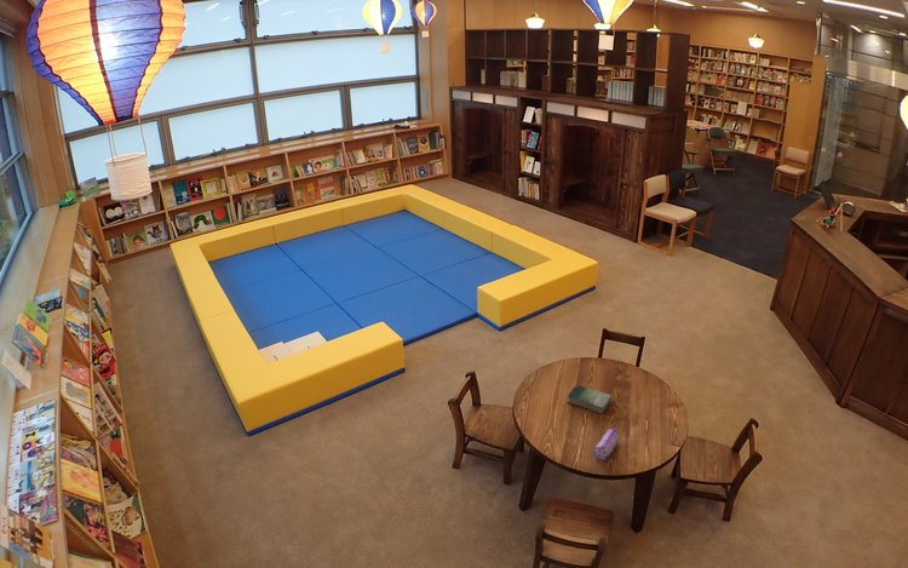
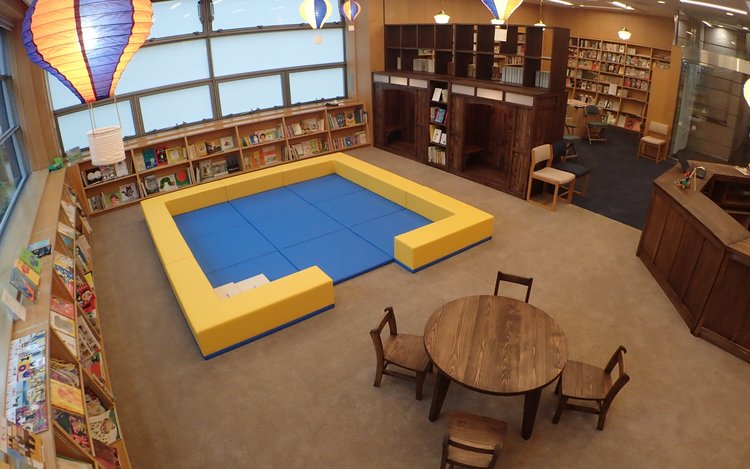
- book [565,384,613,414]
- pencil case [592,428,621,461]
